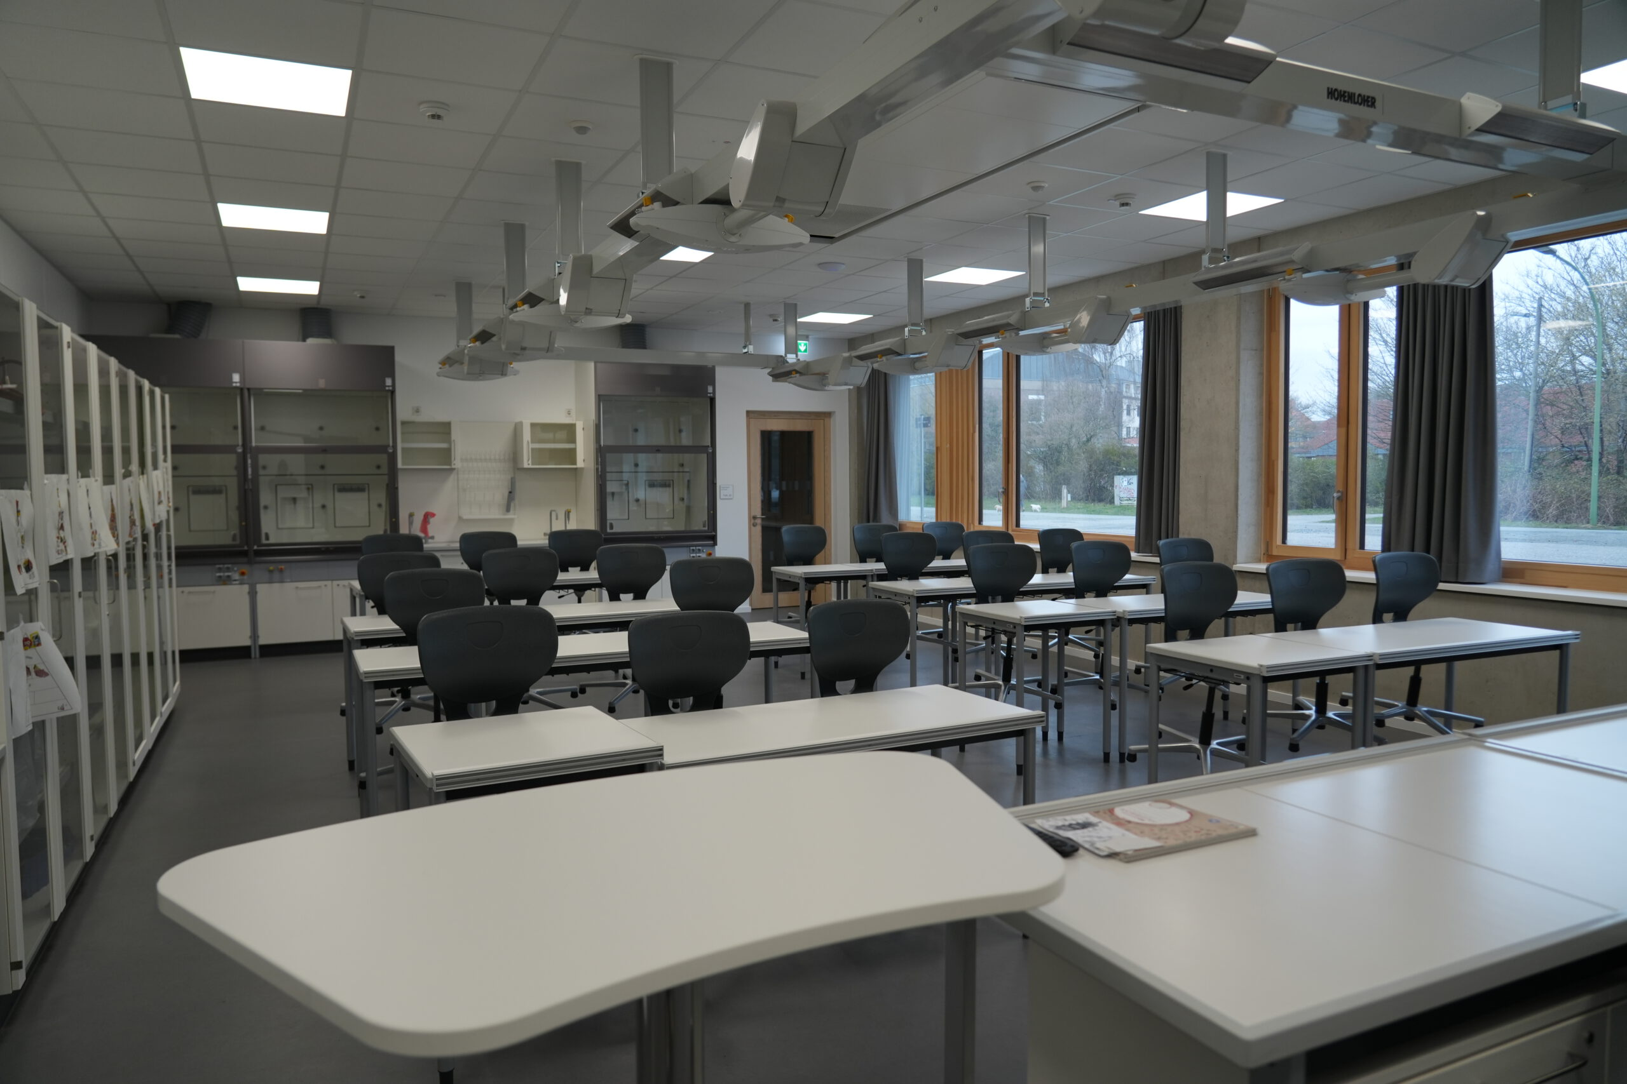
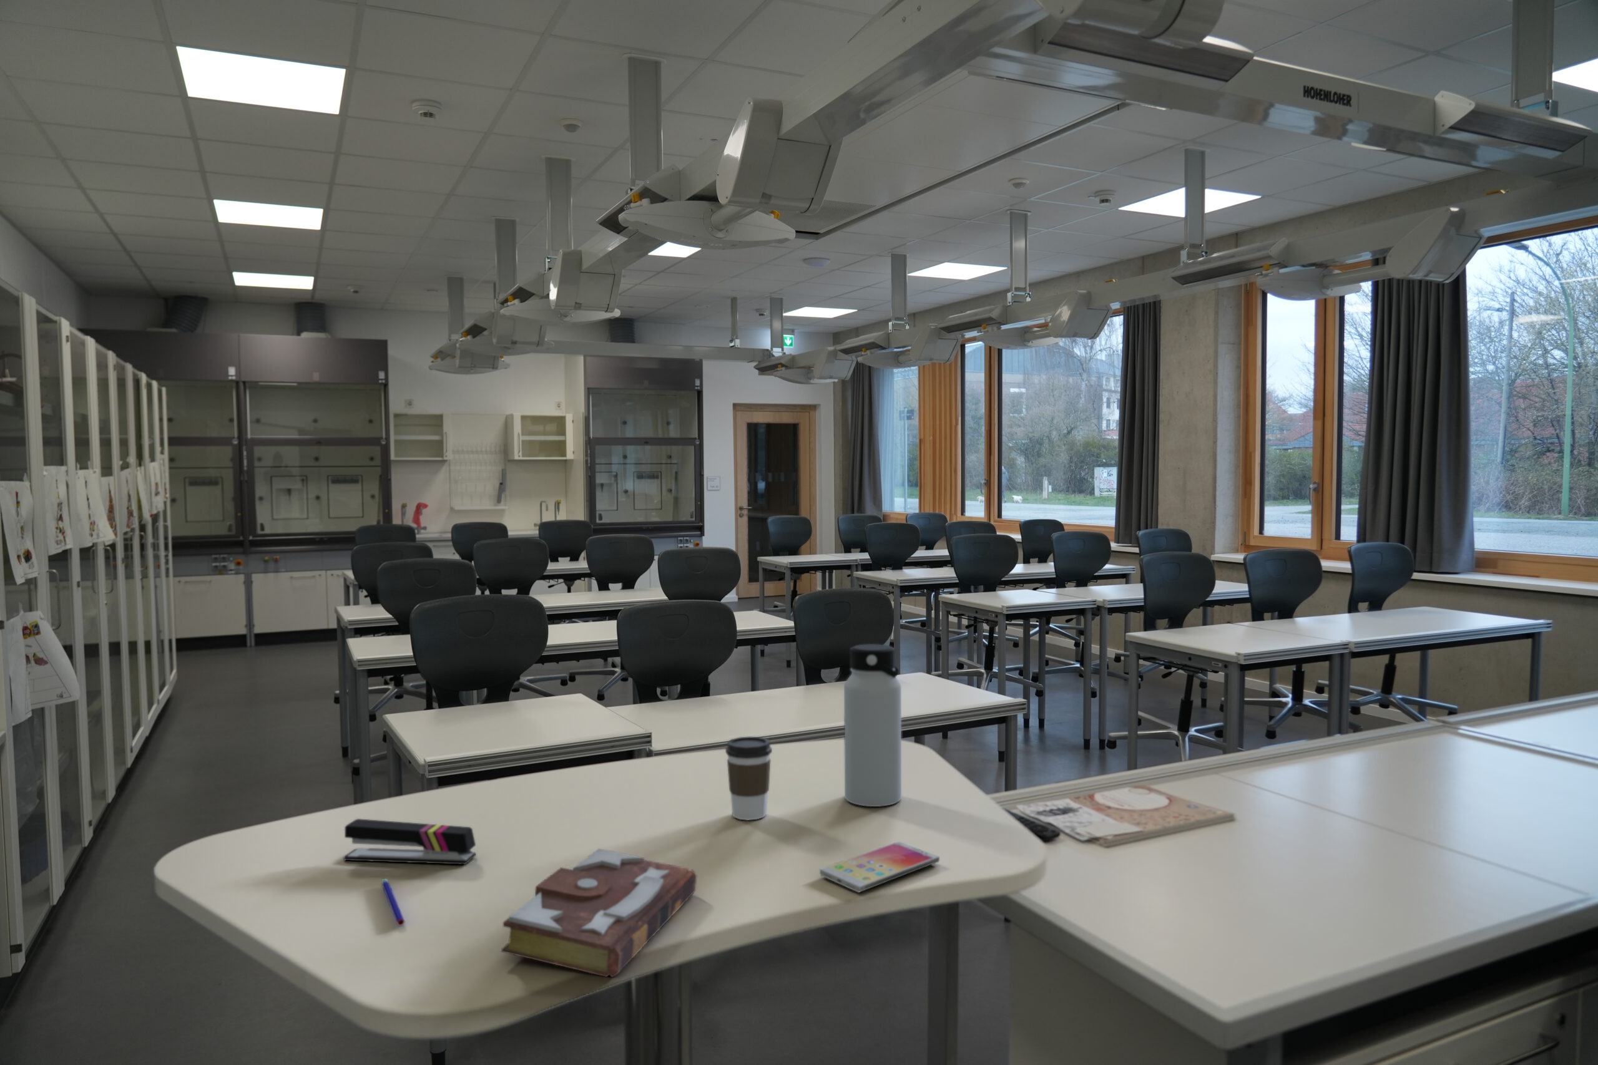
+ book [501,847,697,979]
+ water bottle [843,643,902,807]
+ coffee cup [725,736,773,821]
+ stapler [344,818,477,865]
+ pen [380,878,405,926]
+ smartphone [819,840,940,893]
